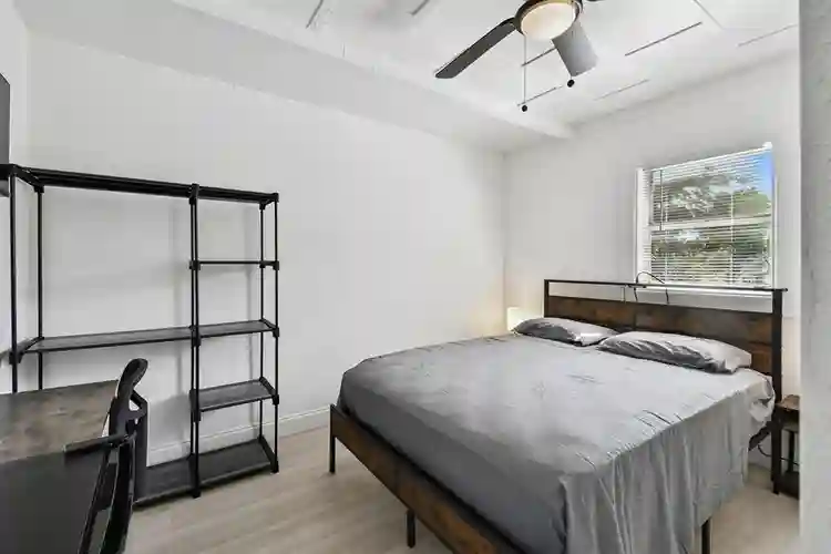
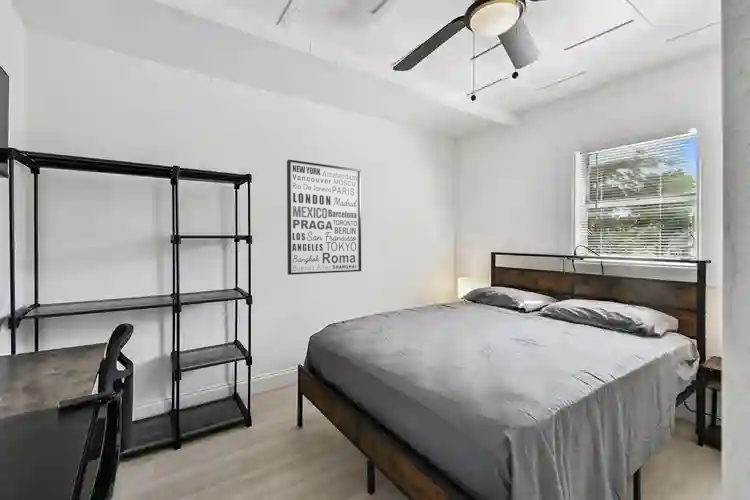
+ wall art [286,159,362,276]
